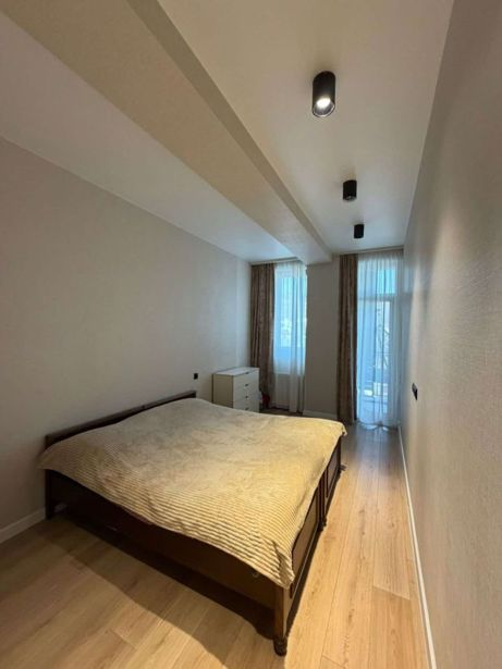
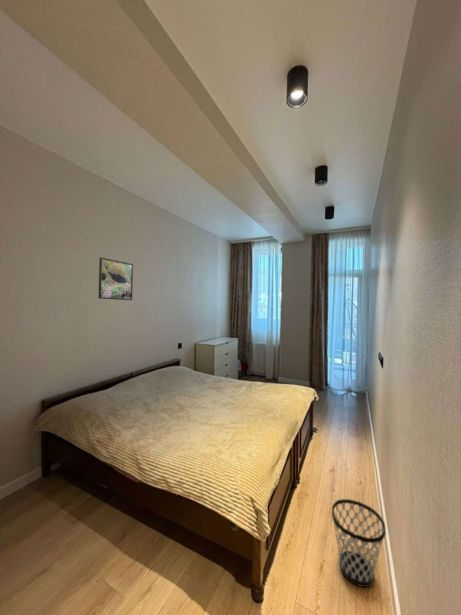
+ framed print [98,256,134,301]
+ wastebasket [331,498,387,588]
